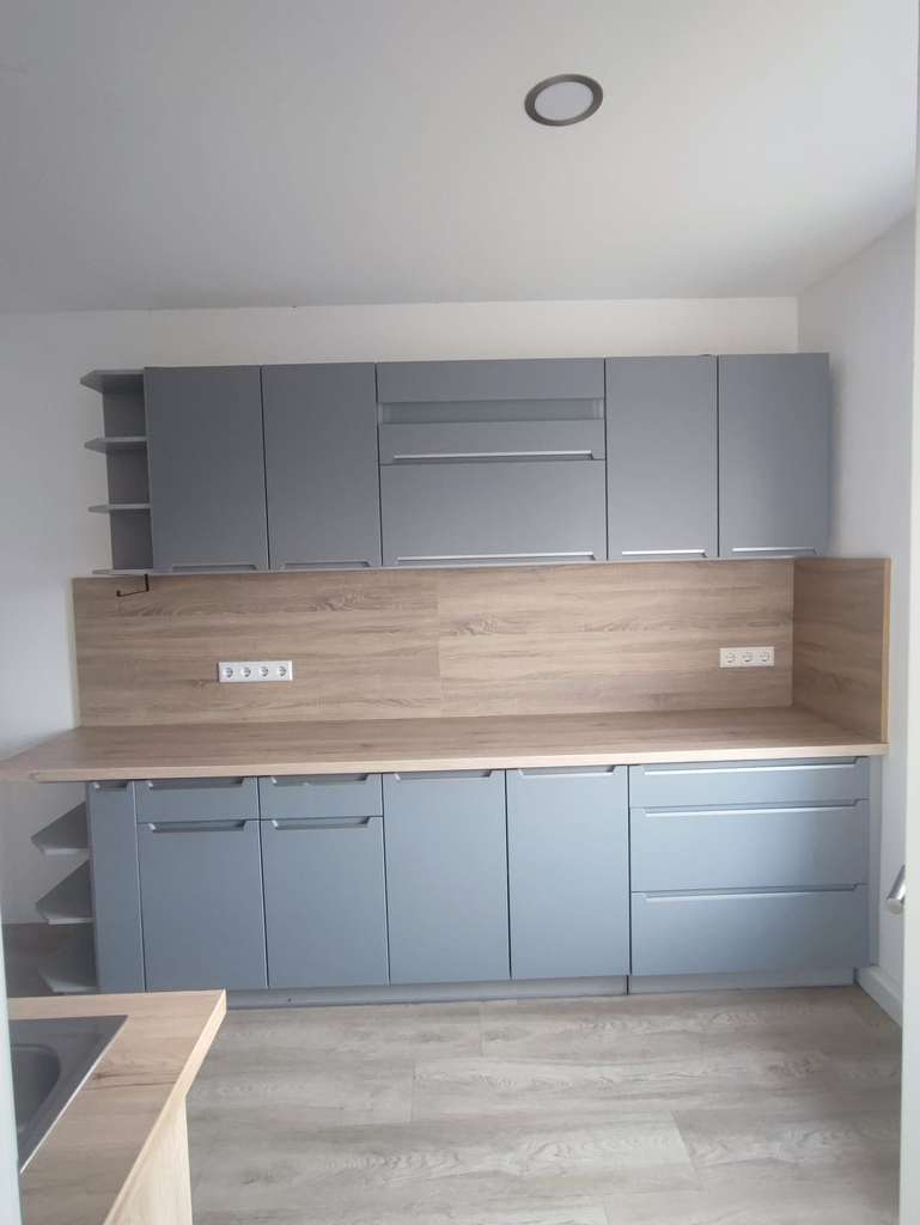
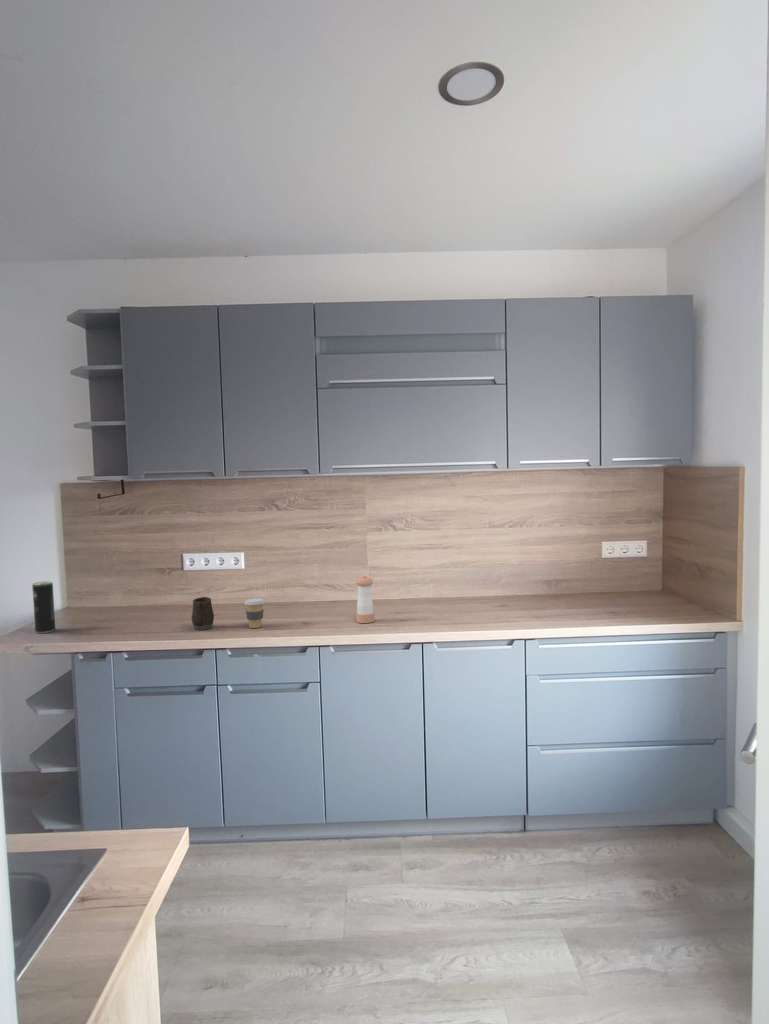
+ mug [191,596,215,631]
+ beverage can [31,580,56,634]
+ coffee cup [243,597,266,629]
+ pepper shaker [355,575,375,624]
